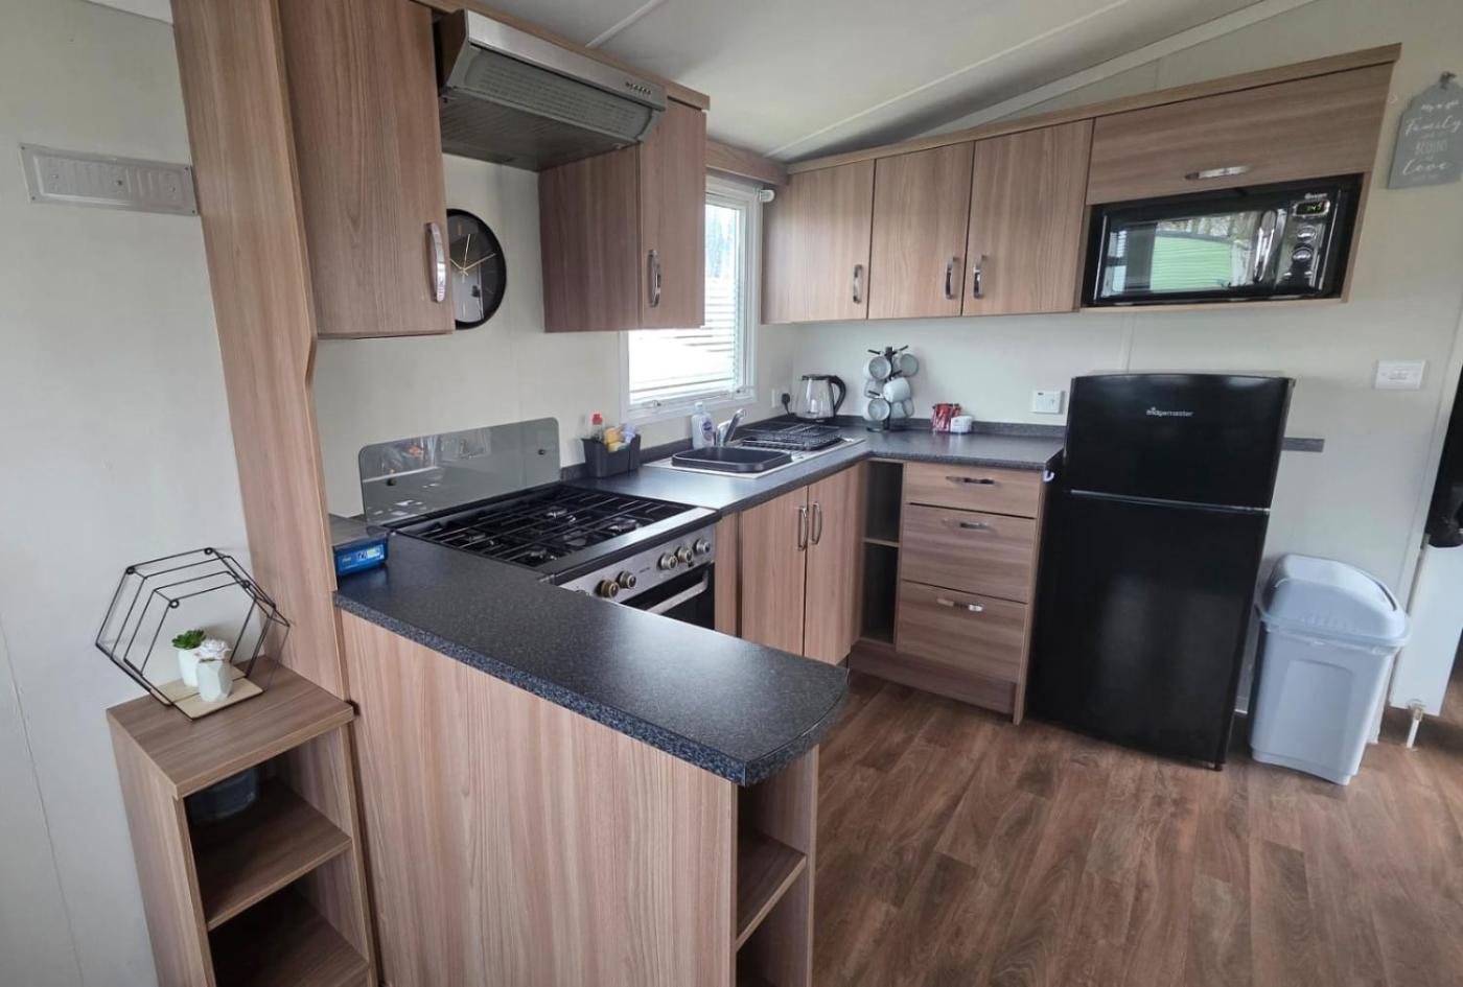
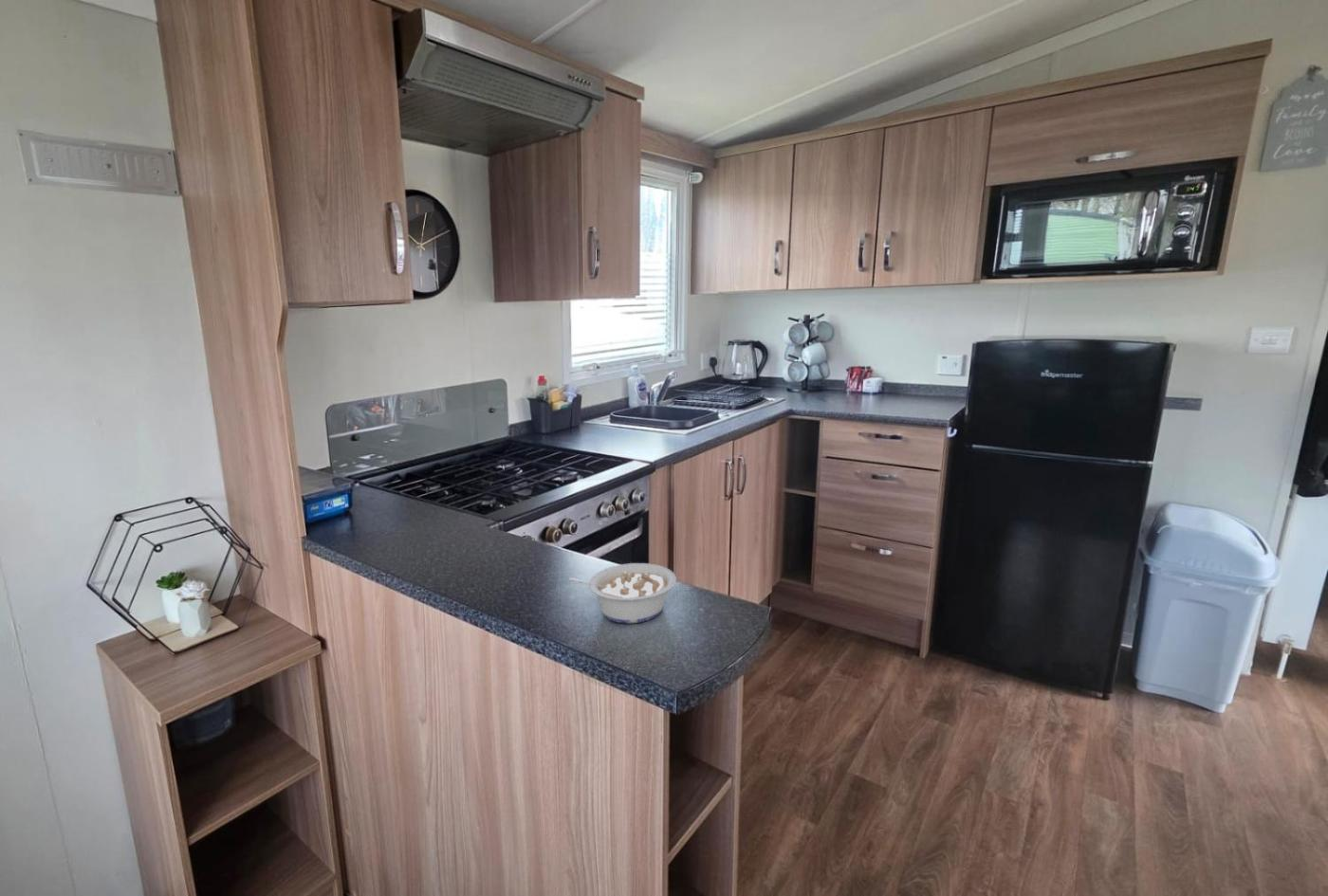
+ legume [568,562,677,624]
